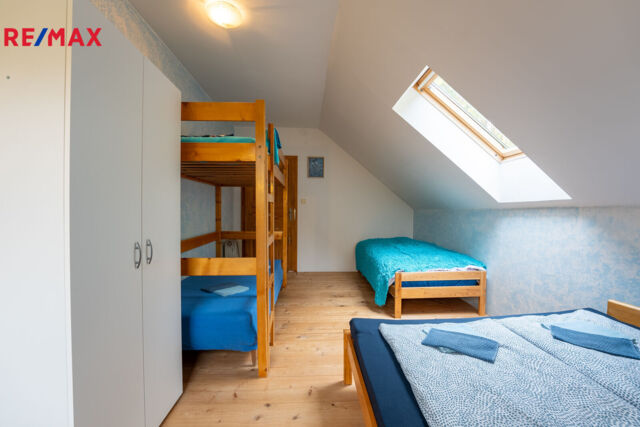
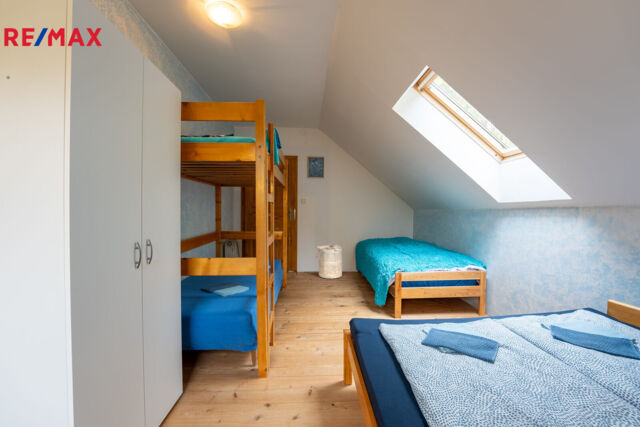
+ laundry hamper [315,243,343,279]
